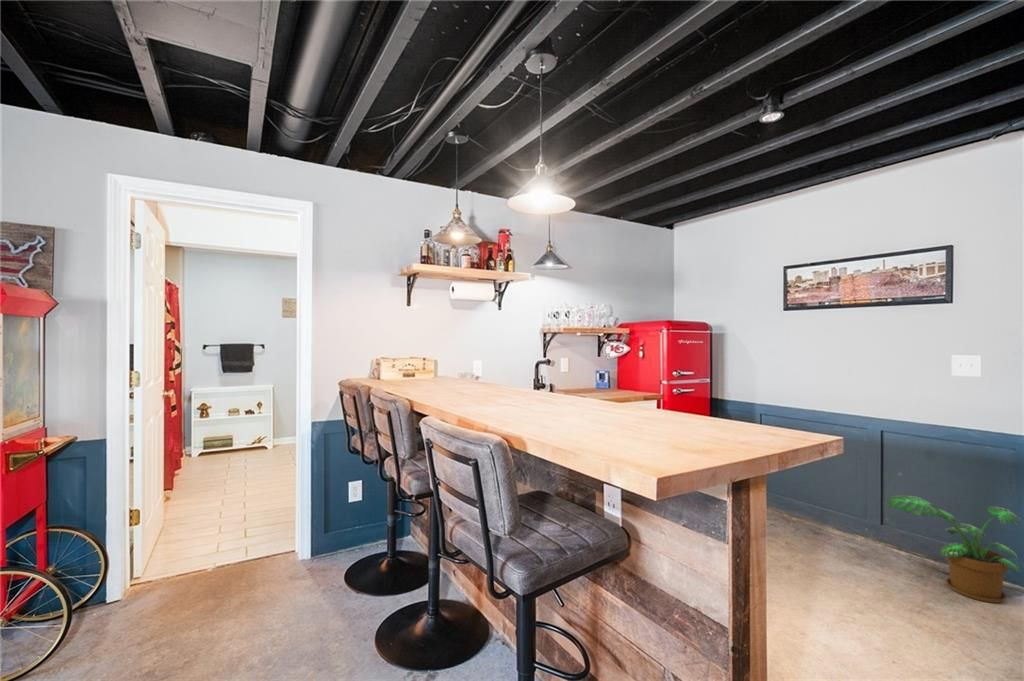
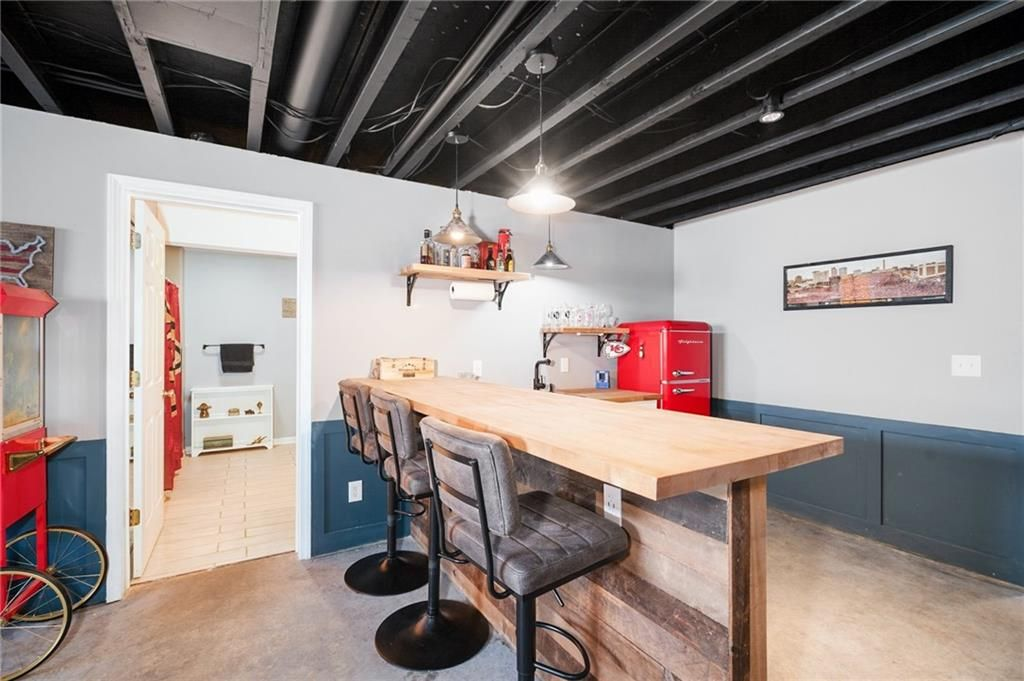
- potted plant [887,494,1022,604]
